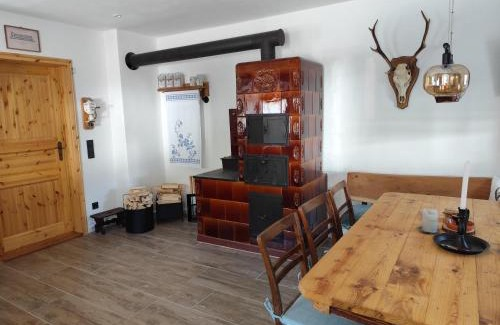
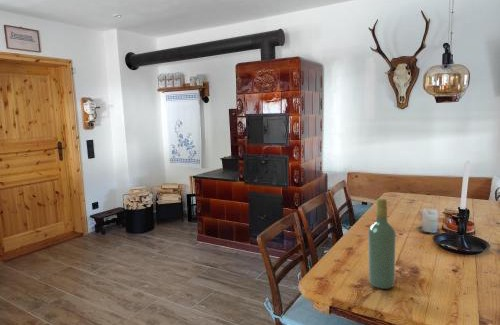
+ wine bottle [367,197,397,290]
